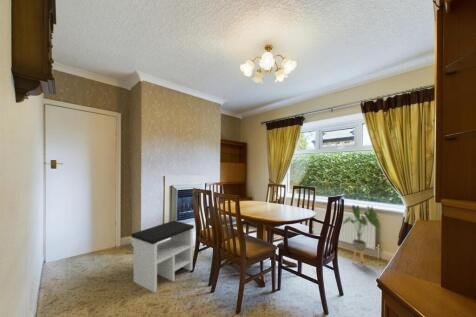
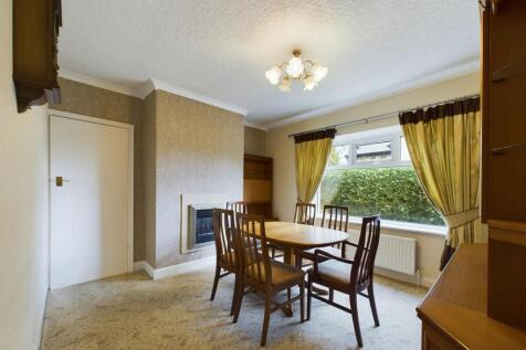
- side table [131,220,195,293]
- house plant [341,204,381,267]
